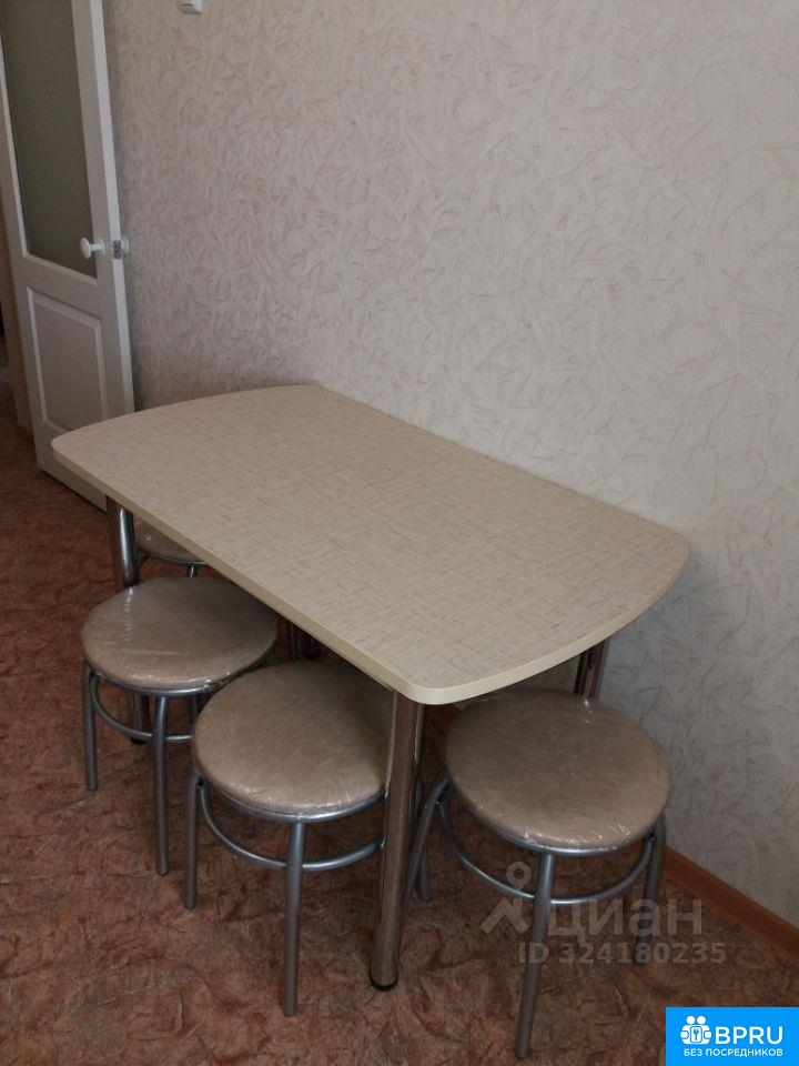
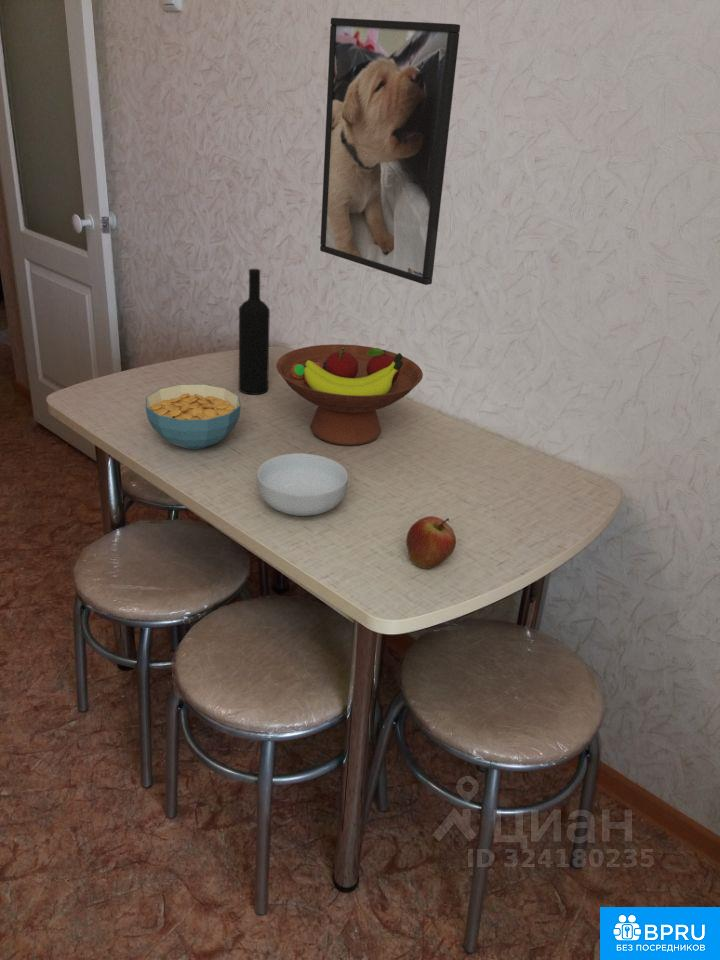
+ apple [405,515,457,570]
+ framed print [319,17,461,286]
+ cereal bowl [256,453,349,517]
+ wine bottle [238,268,271,396]
+ fruit bowl [275,343,424,447]
+ cereal bowl [144,383,242,450]
